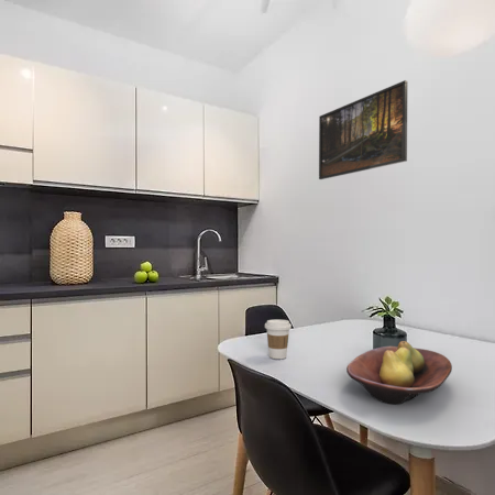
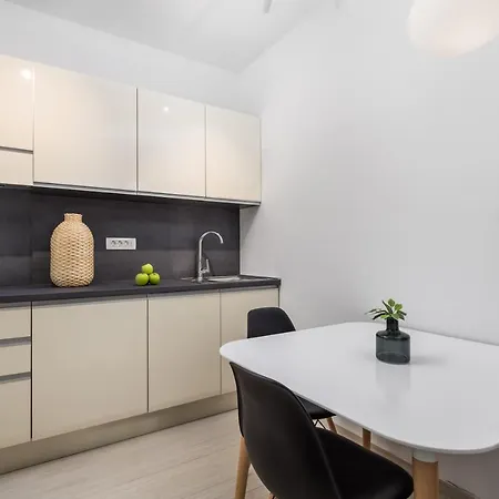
- fruit bowl [345,340,453,405]
- coffee cup [264,319,293,360]
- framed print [318,79,408,180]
